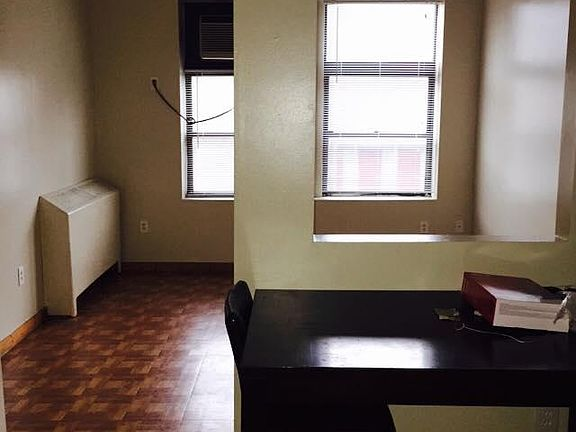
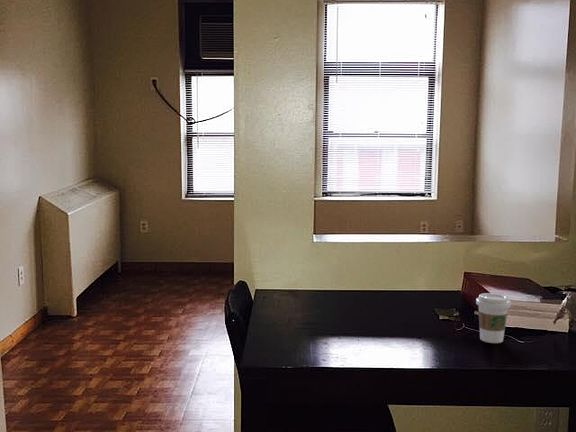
+ coffee cup [475,292,512,344]
